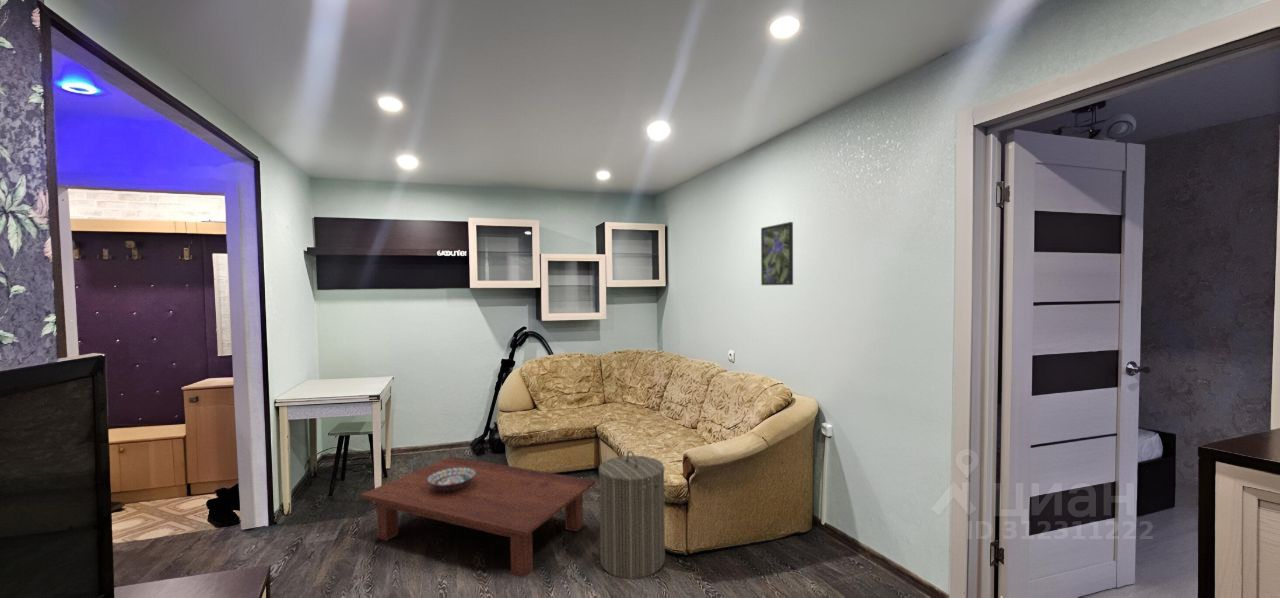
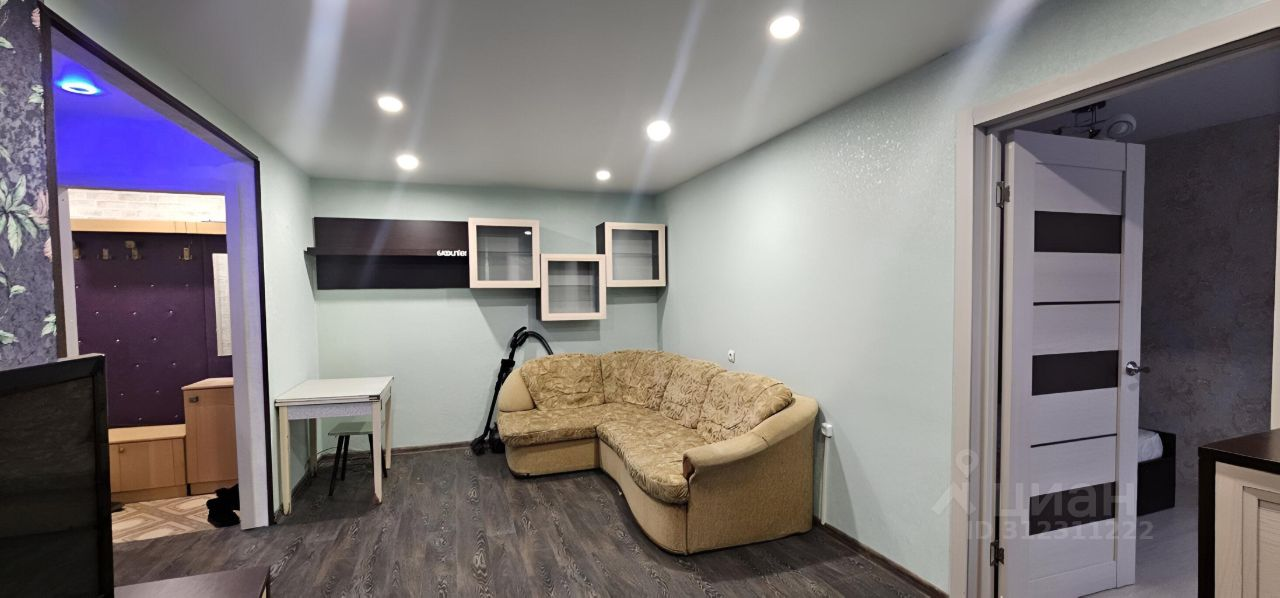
- decorative bowl [427,468,476,492]
- laundry hamper [598,450,666,580]
- coffee table [360,455,597,579]
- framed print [760,221,794,286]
